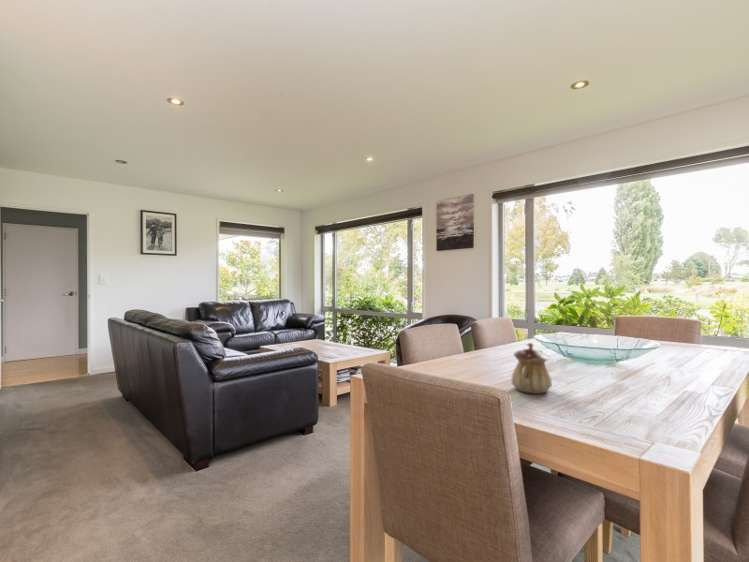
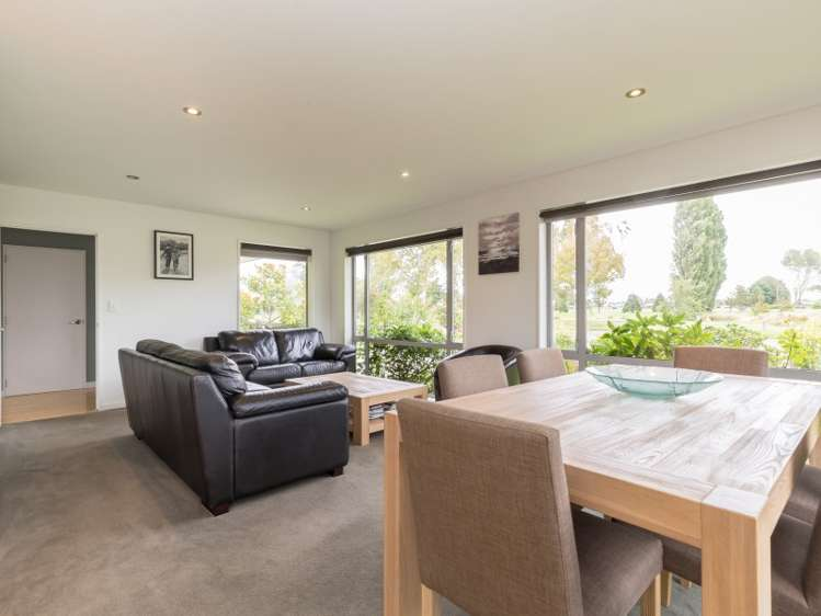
- teapot [510,342,553,395]
